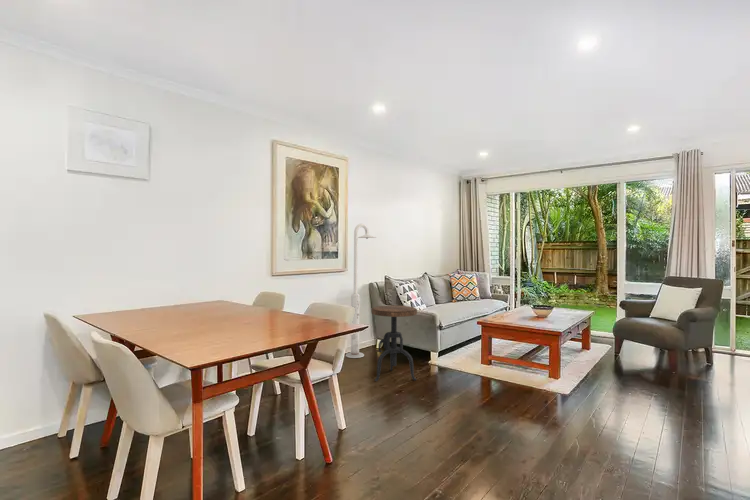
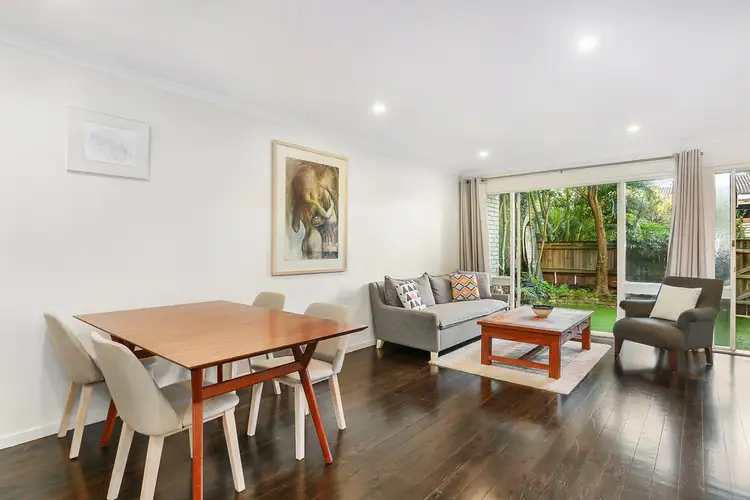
- side table [371,304,418,382]
- floor lamp [345,223,377,359]
